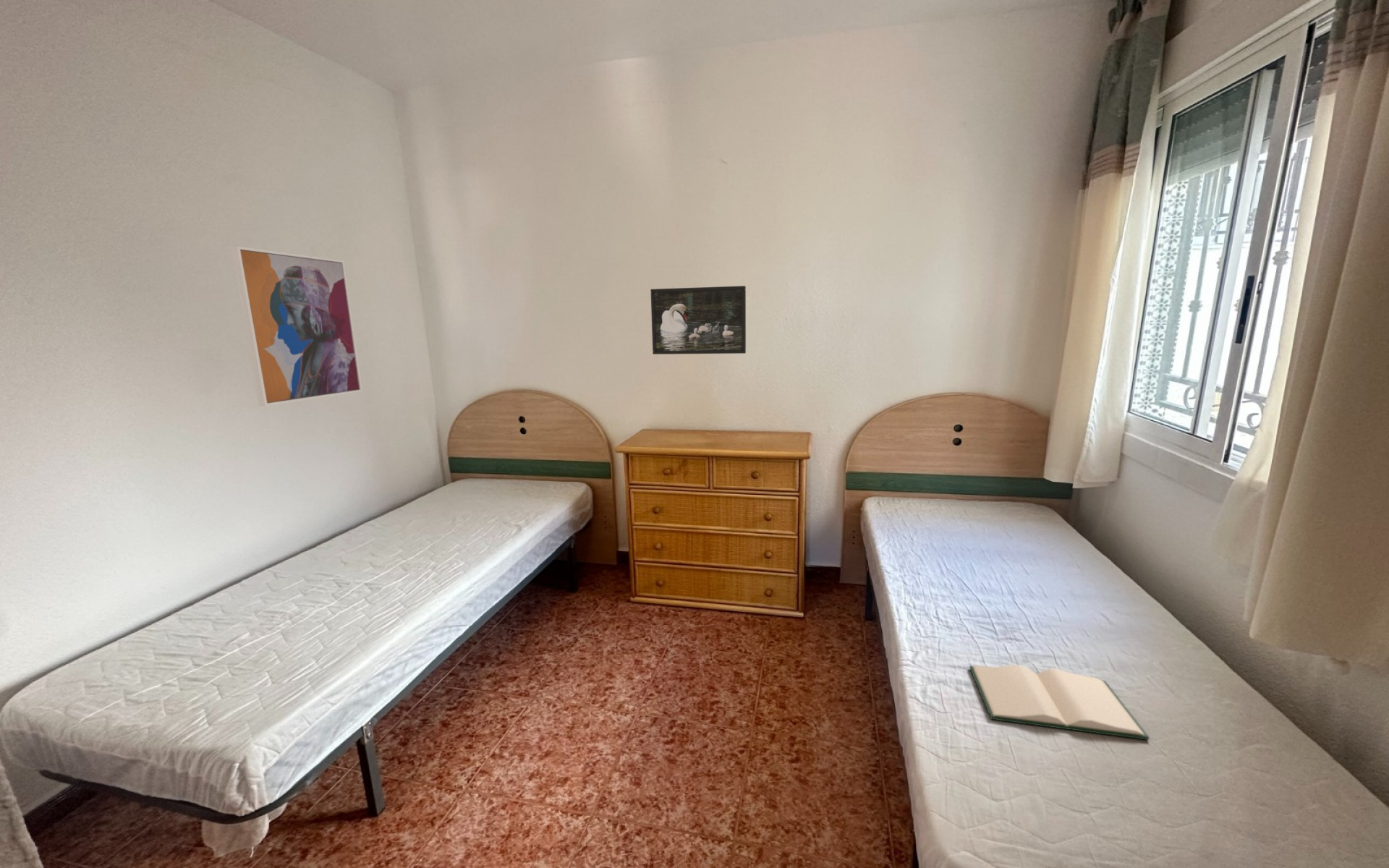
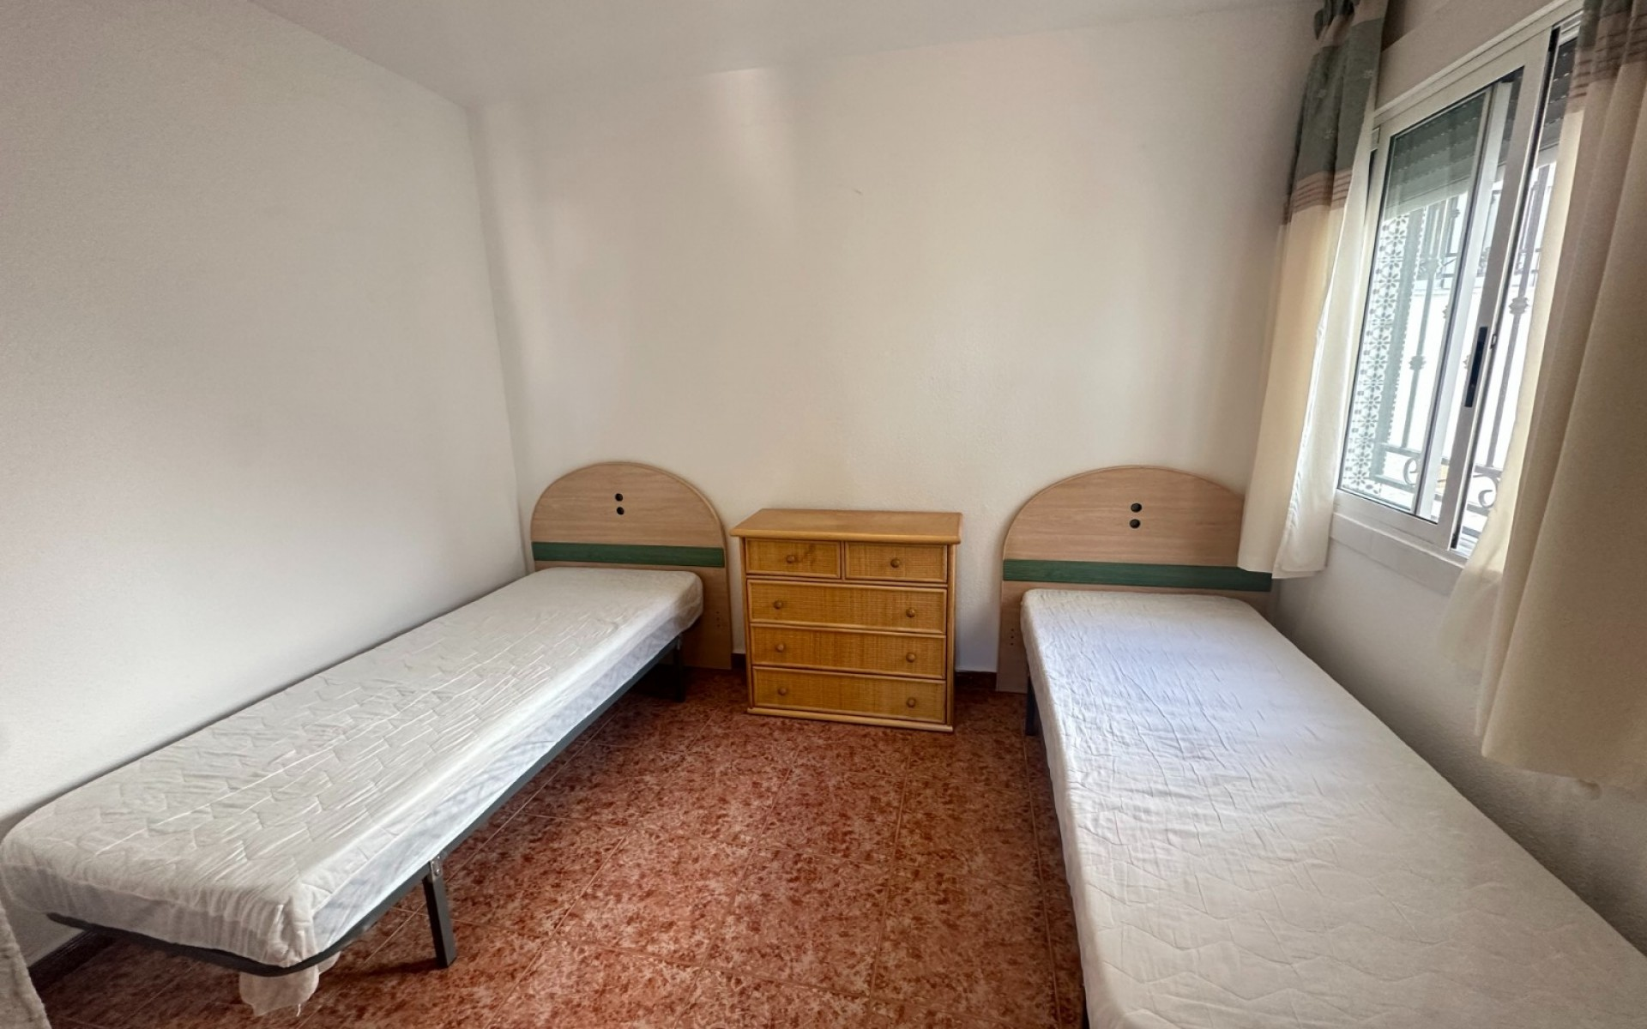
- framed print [650,285,747,355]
- wall art [230,246,363,407]
- hardback book [969,664,1150,741]
